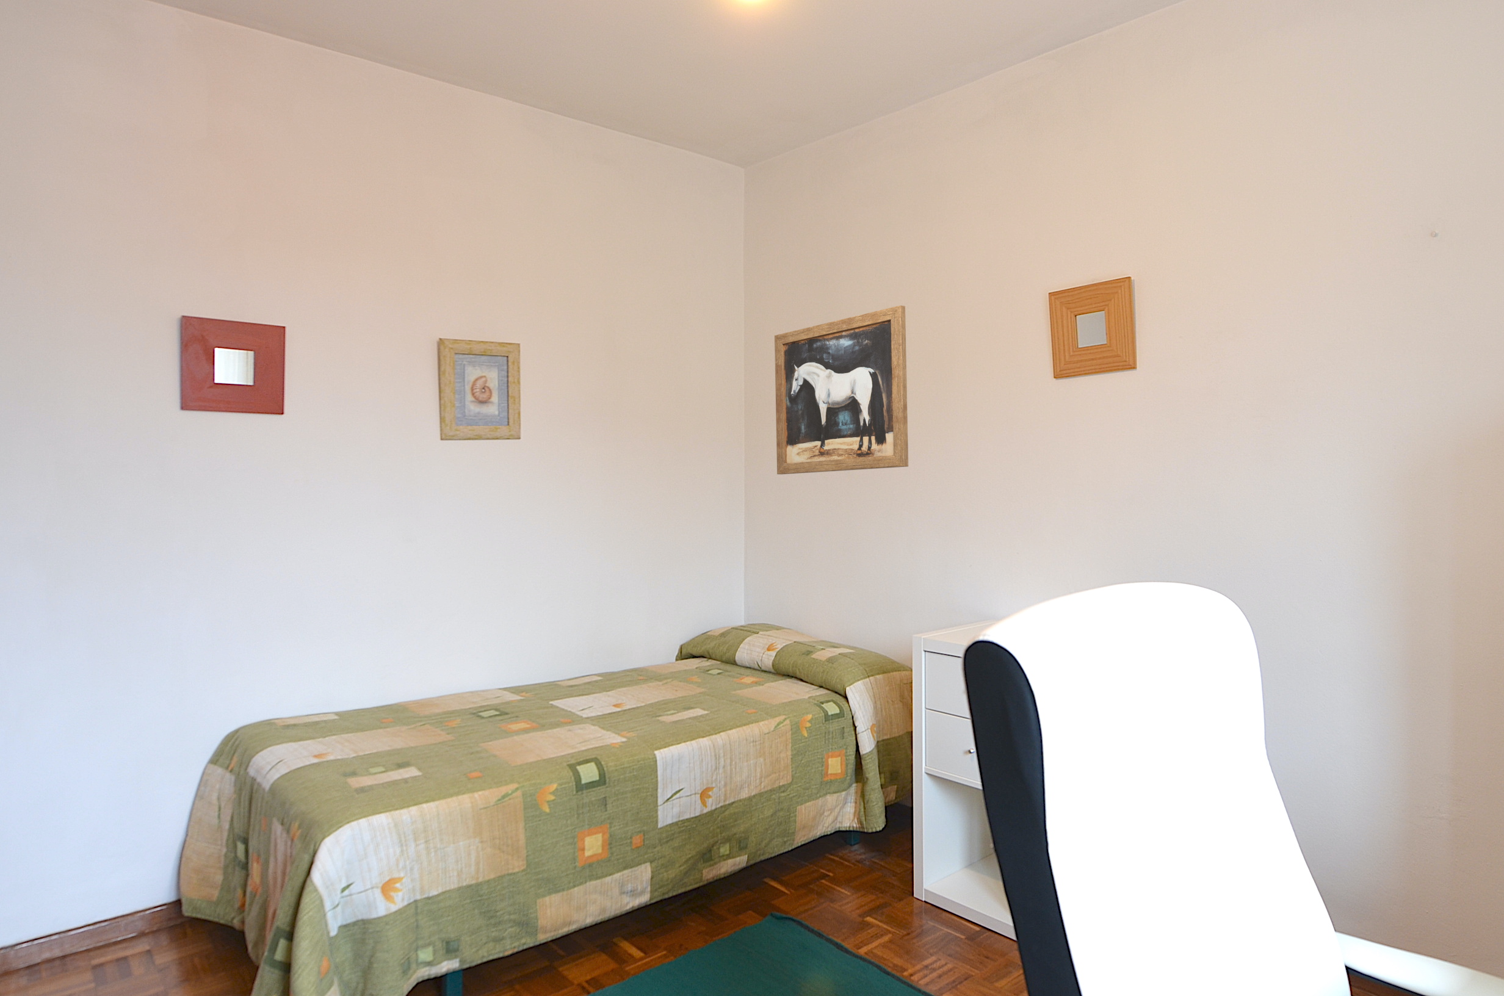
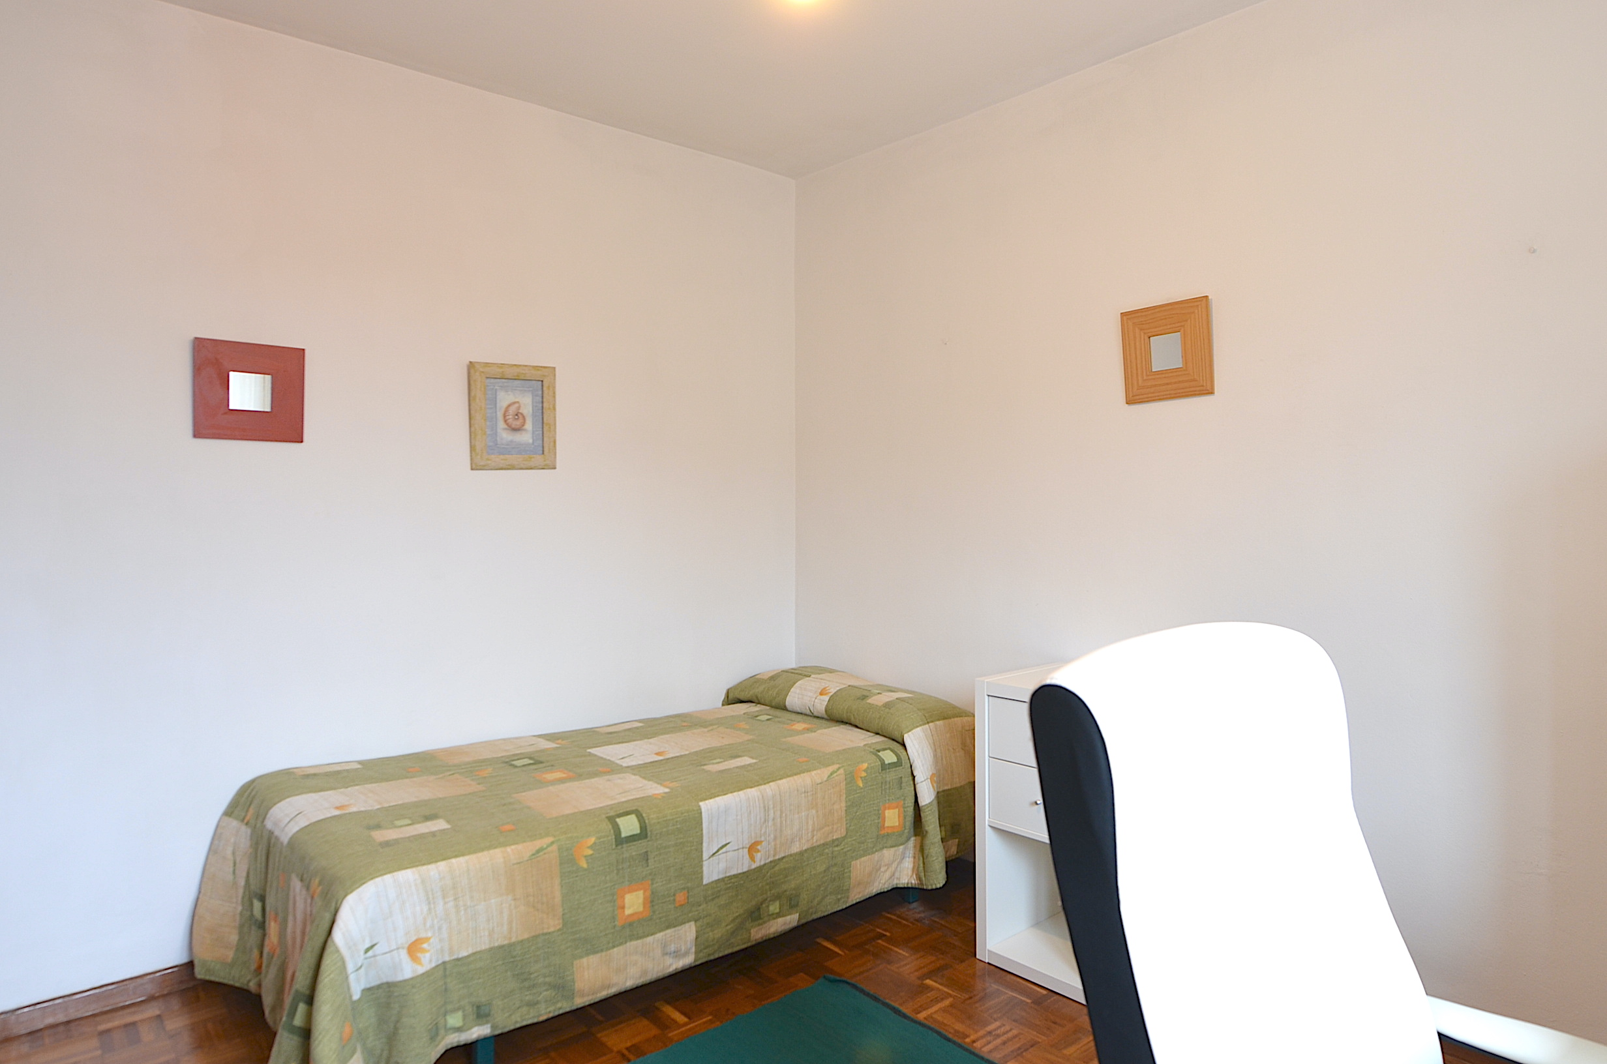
- wall art [774,305,909,475]
